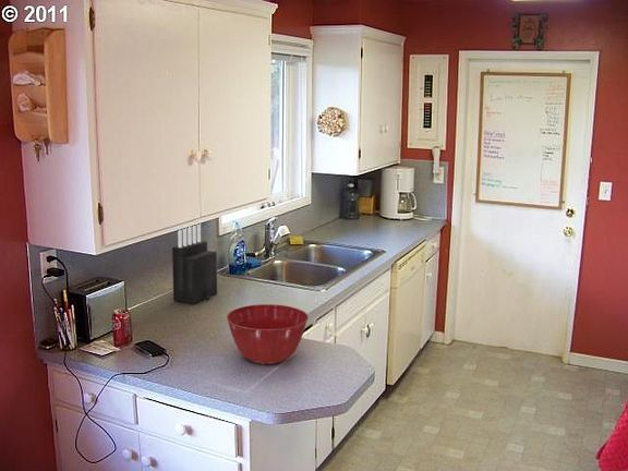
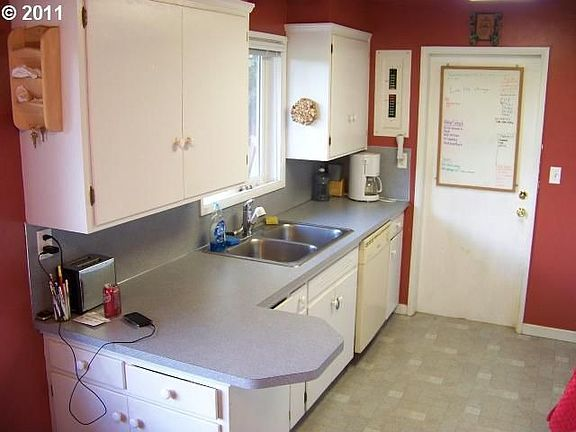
- mixing bowl [226,303,310,365]
- knife block [171,222,218,305]
